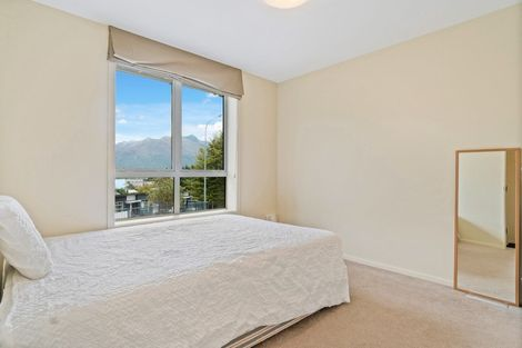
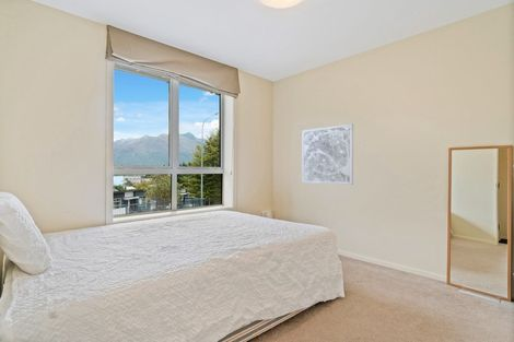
+ wall art [301,122,354,186]
